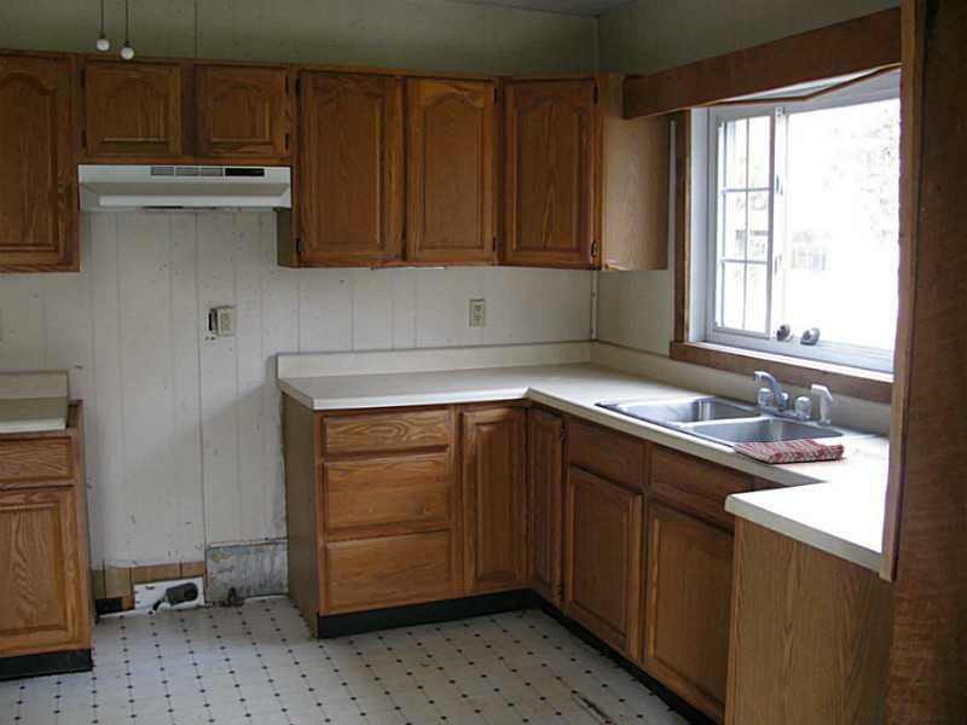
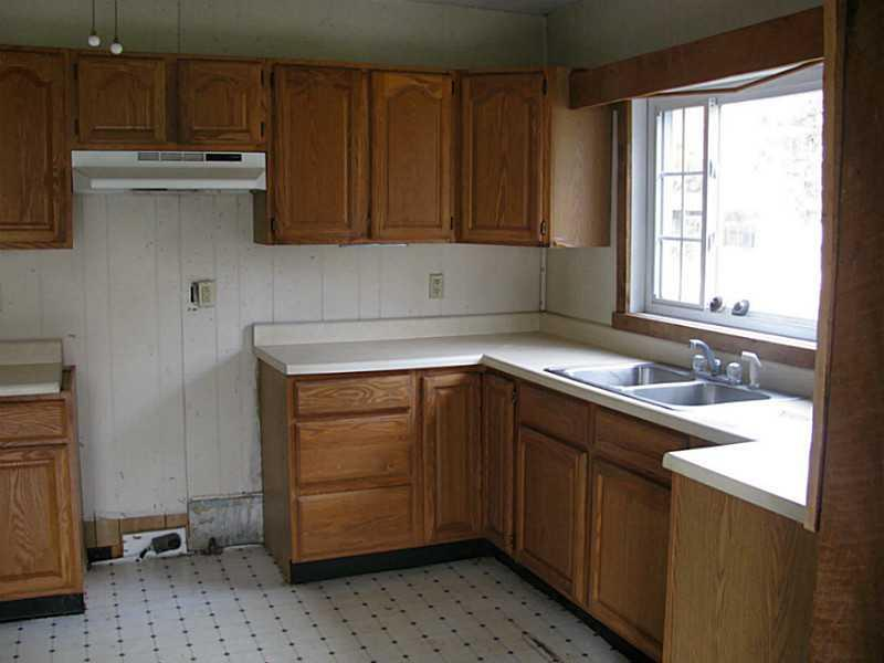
- dish towel [731,437,846,464]
